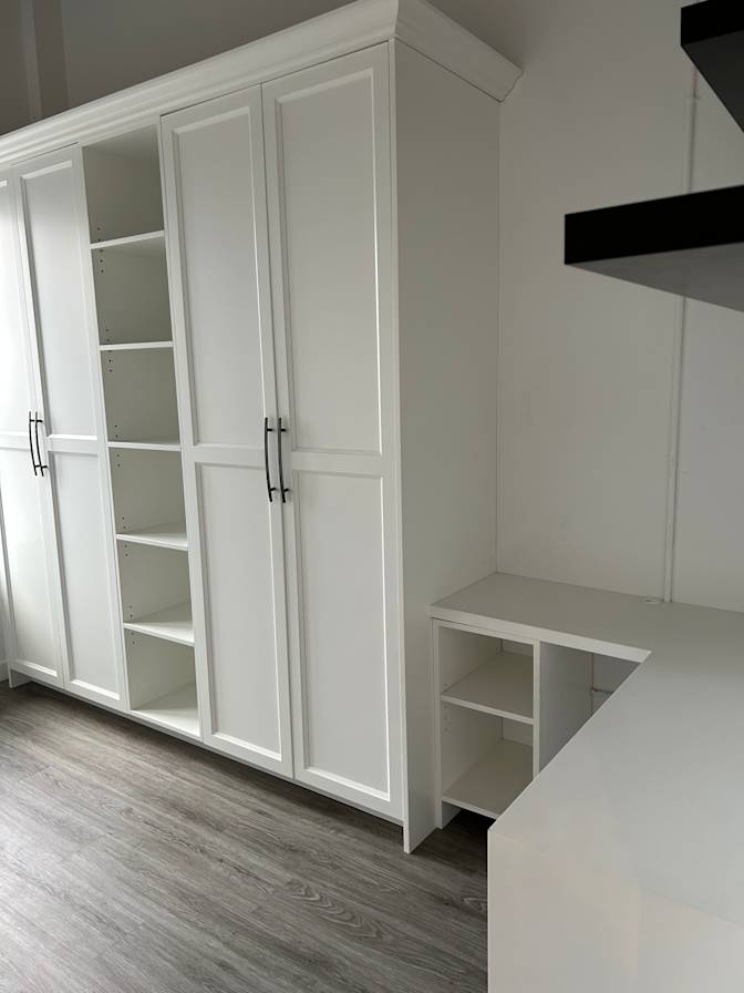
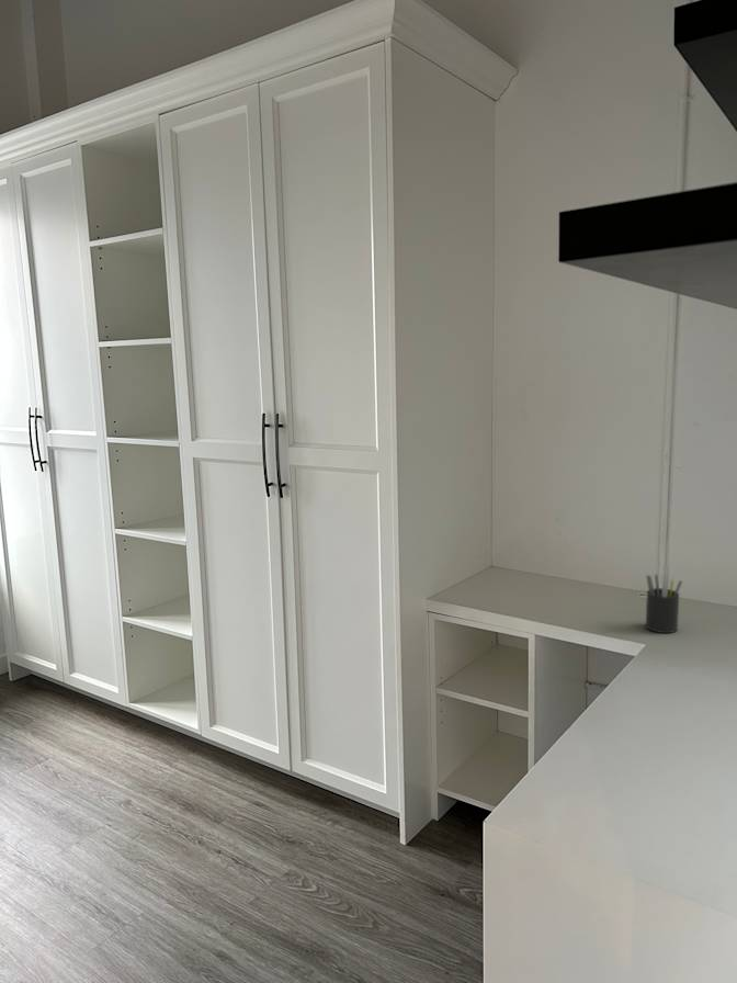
+ pen holder [645,564,683,634]
